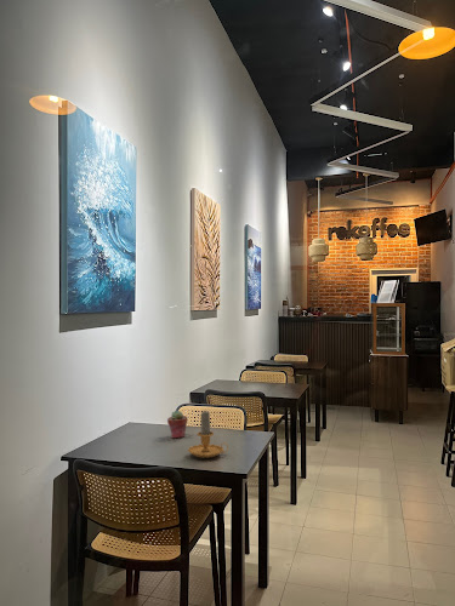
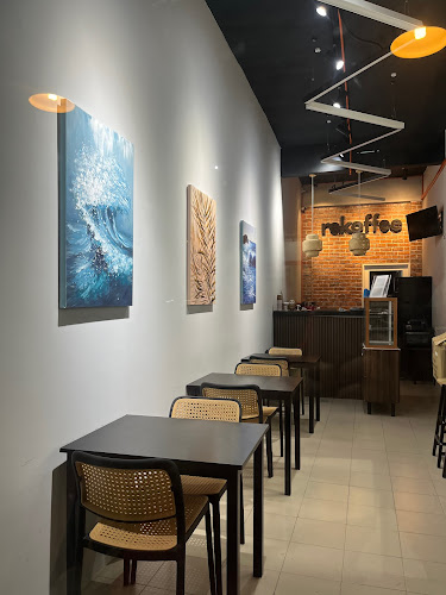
- candle [187,410,229,459]
- potted succulent [166,410,189,439]
